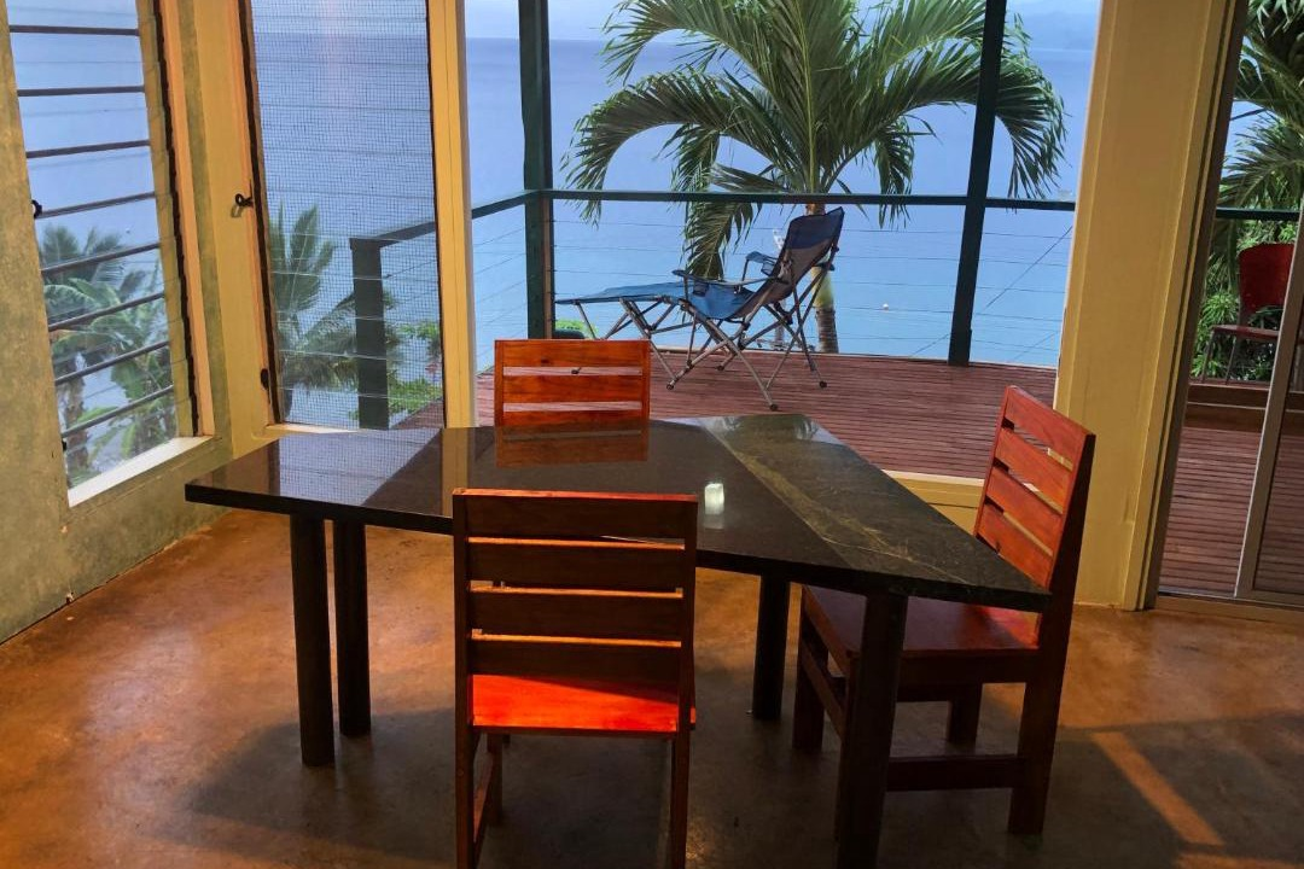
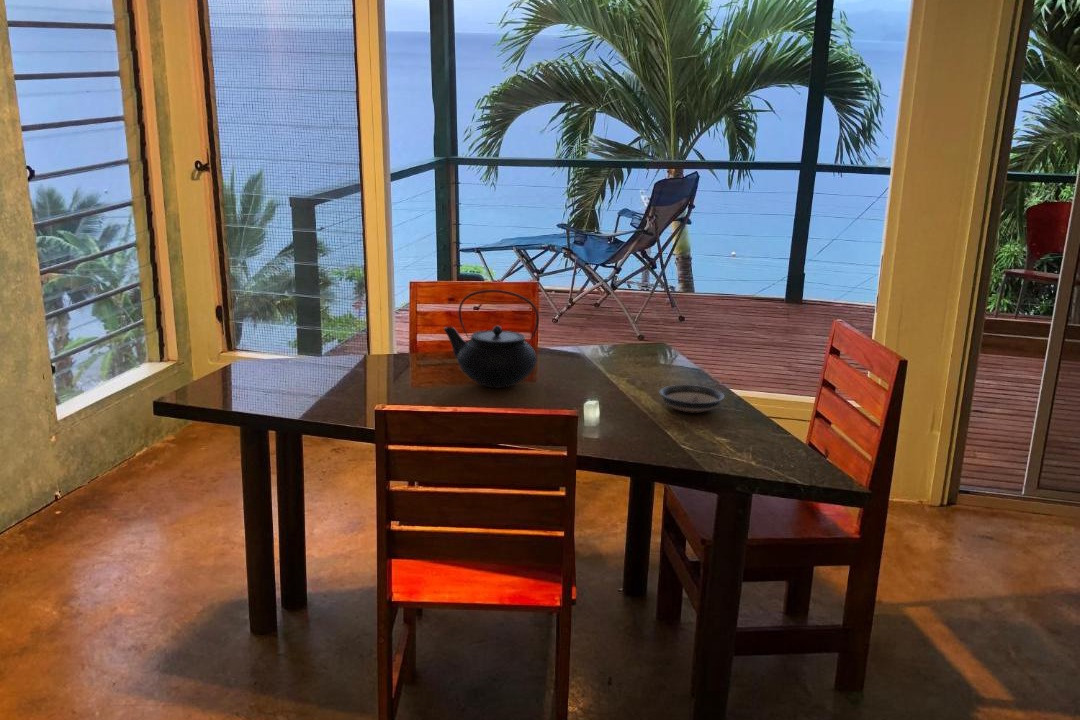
+ saucer [658,384,726,414]
+ teapot [443,289,540,389]
